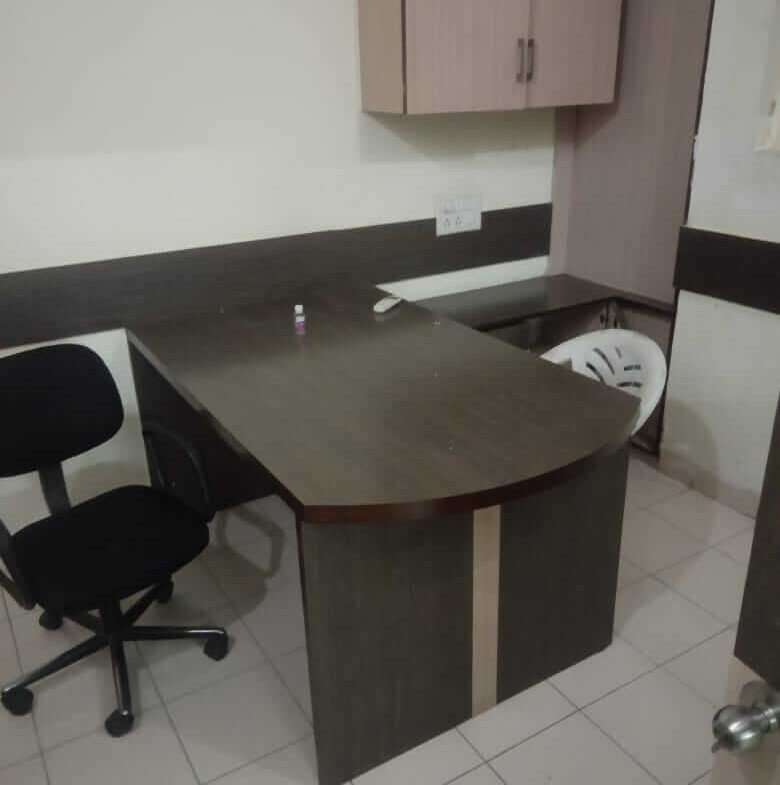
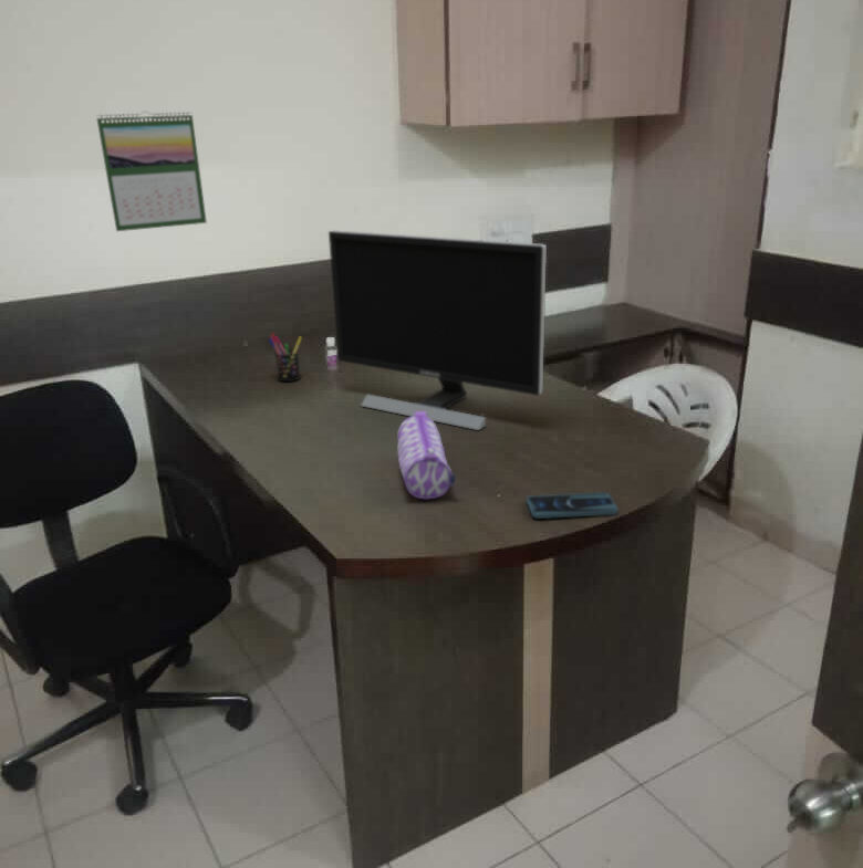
+ calendar [95,109,208,232]
+ pen holder [268,333,303,383]
+ smartphone [526,491,620,520]
+ pencil case [396,411,457,500]
+ monitor [327,229,548,431]
